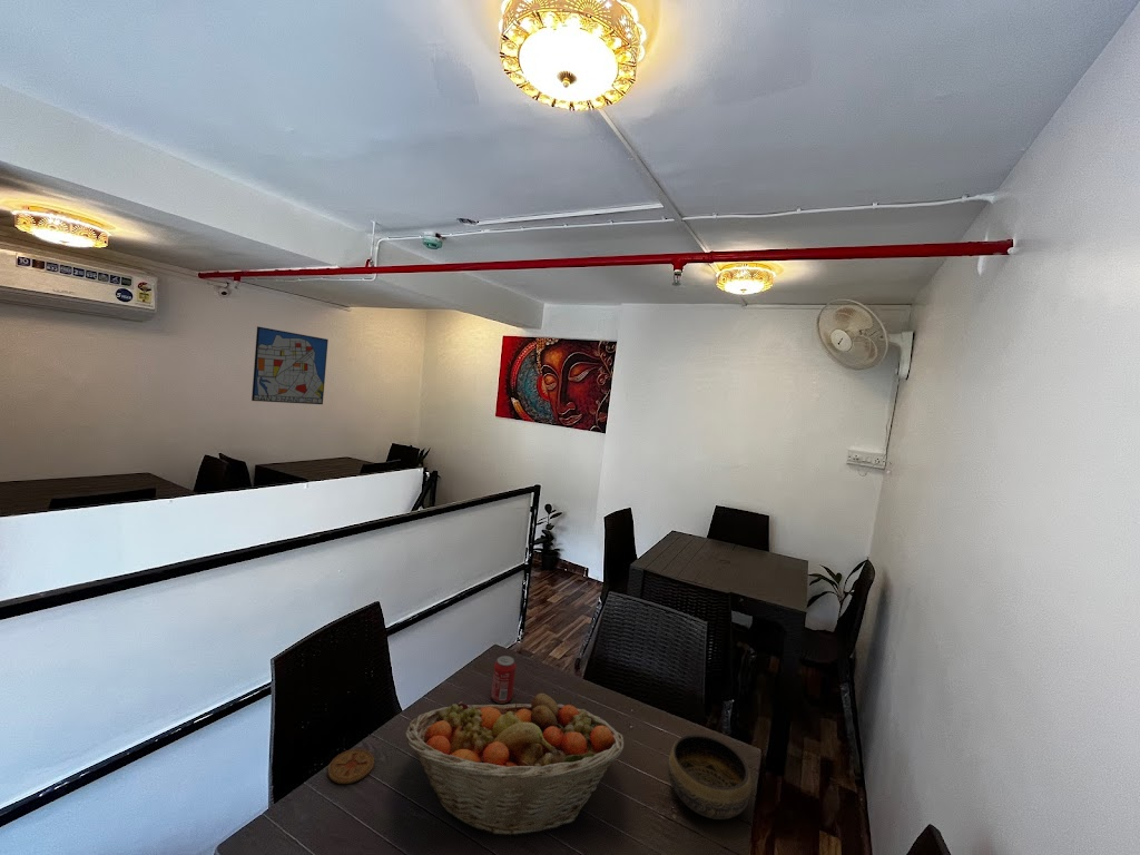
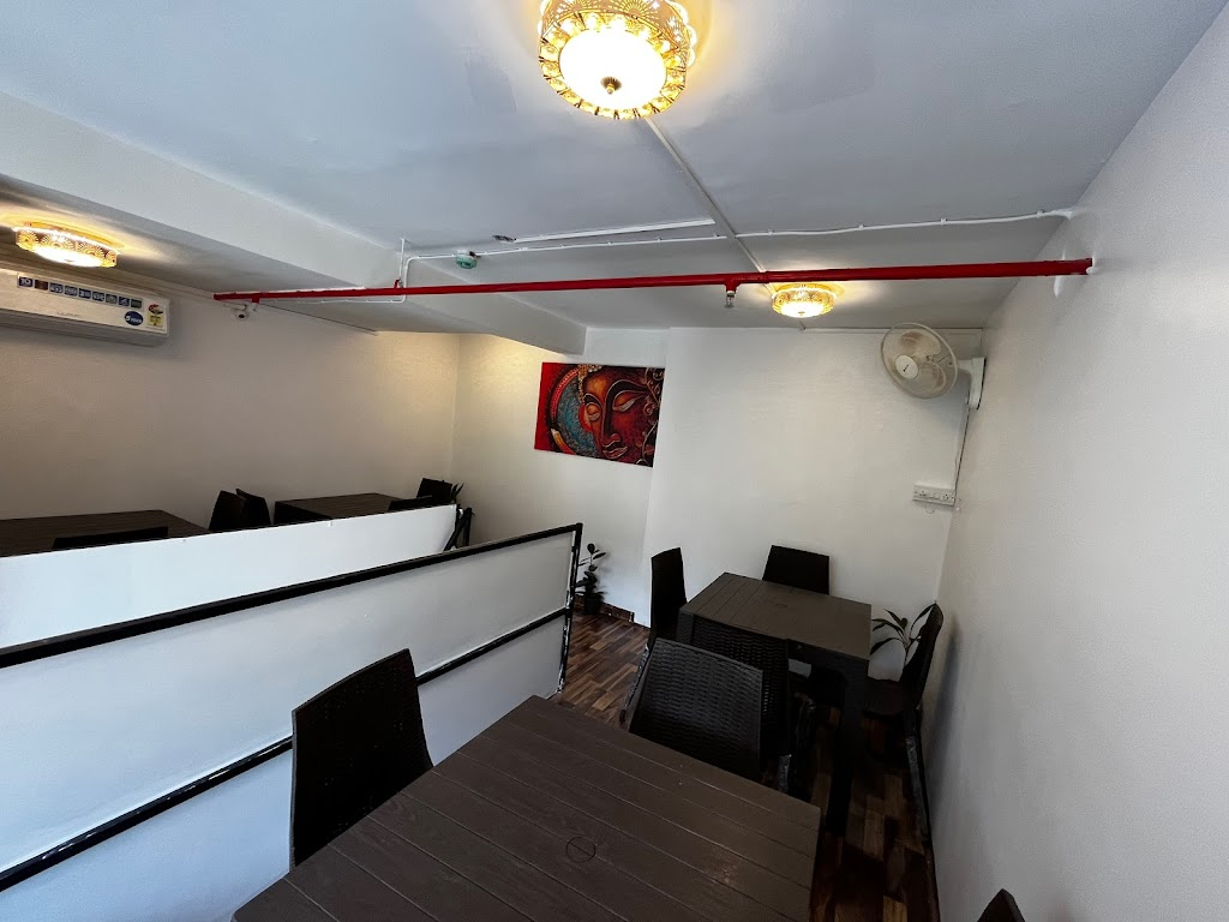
- wall art [250,325,330,405]
- bowl [667,734,753,820]
- fruit basket [404,692,625,838]
- coaster [327,748,375,785]
- beverage can [490,655,517,705]
